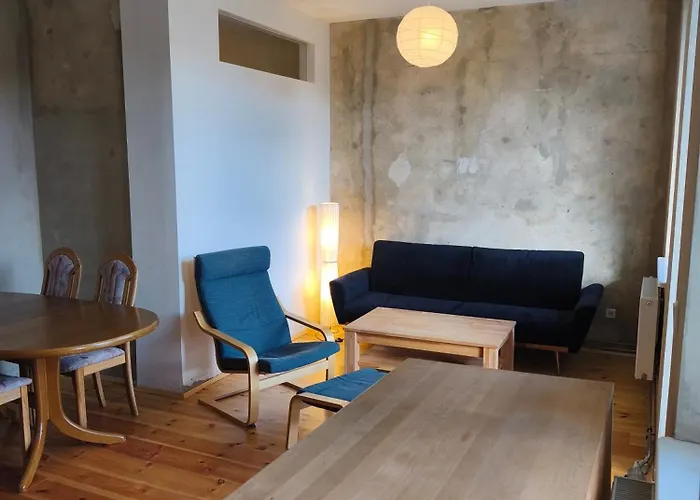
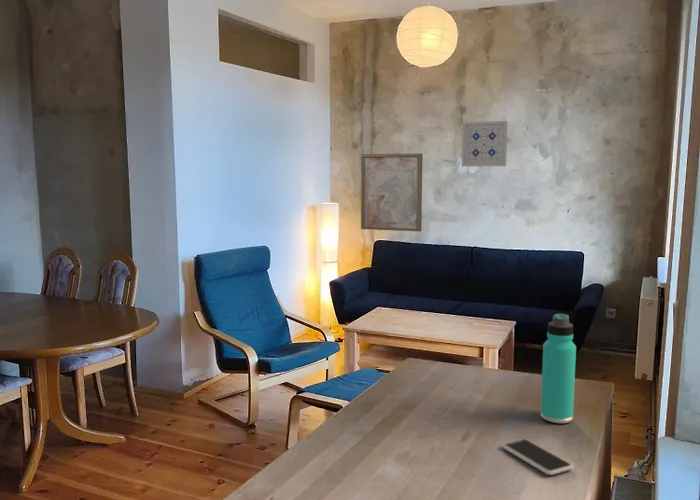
+ smartphone [502,438,574,476]
+ wall art [461,120,508,167]
+ wall art [360,152,423,232]
+ thermos bottle [540,312,577,424]
